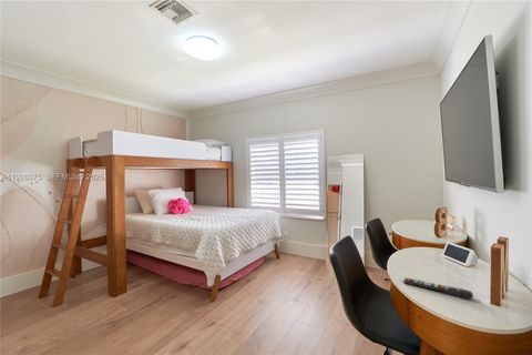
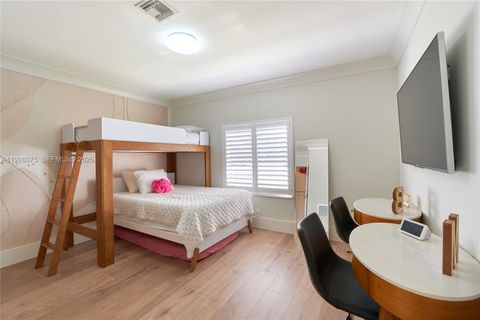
- remote control [402,276,474,301]
